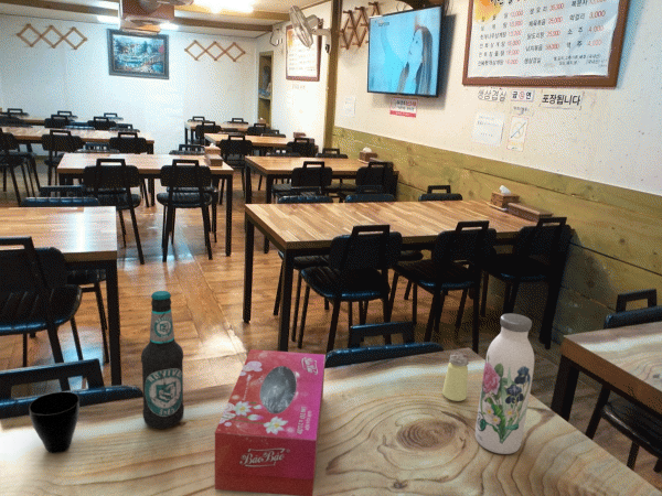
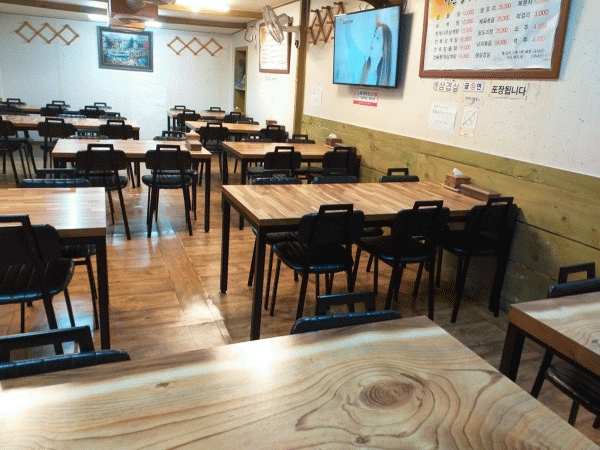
- bottle [140,290,185,430]
- water bottle [474,312,535,455]
- saltshaker [441,351,470,402]
- cup [28,390,81,454]
- tissue box [214,348,327,496]
